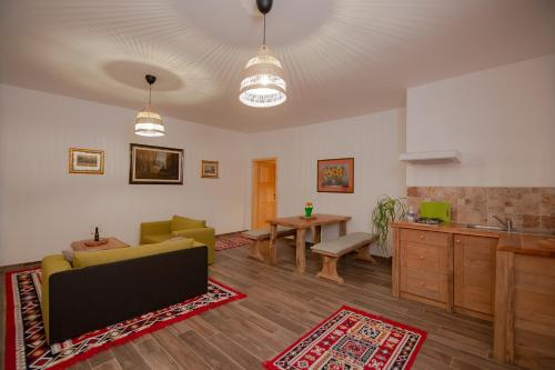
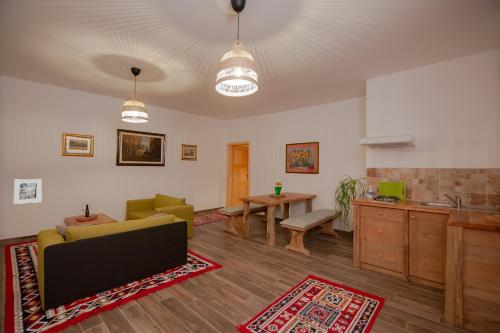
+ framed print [13,178,43,205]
